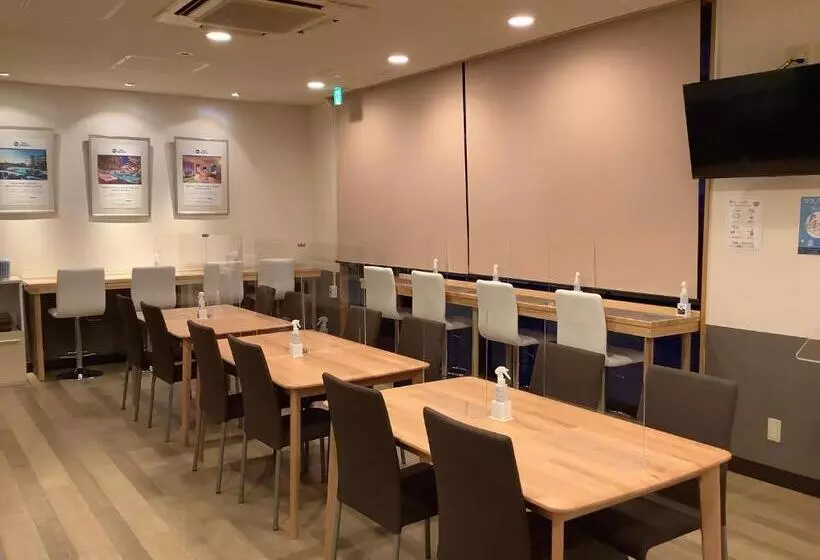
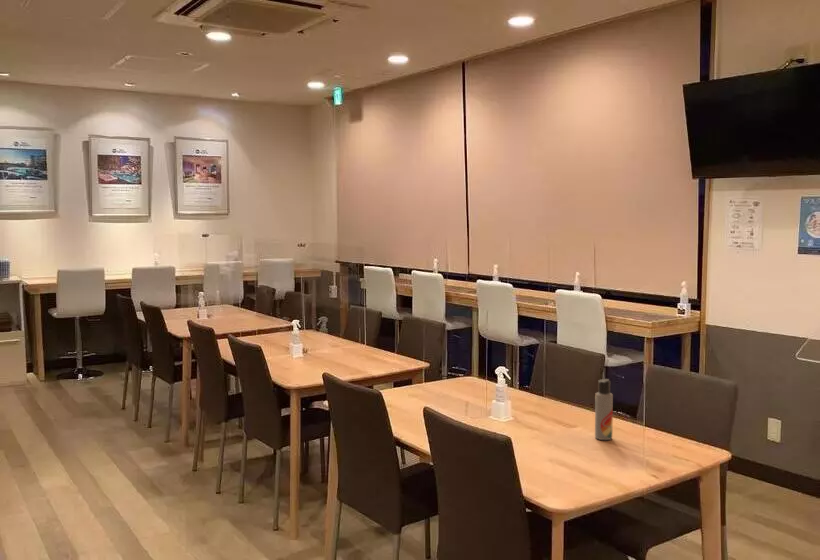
+ lotion bottle [594,378,614,441]
